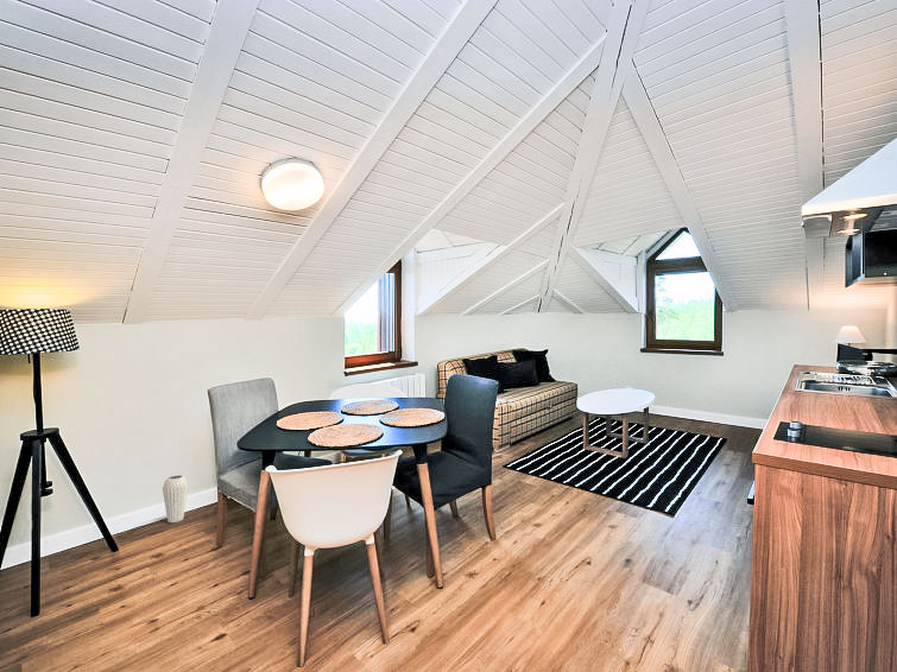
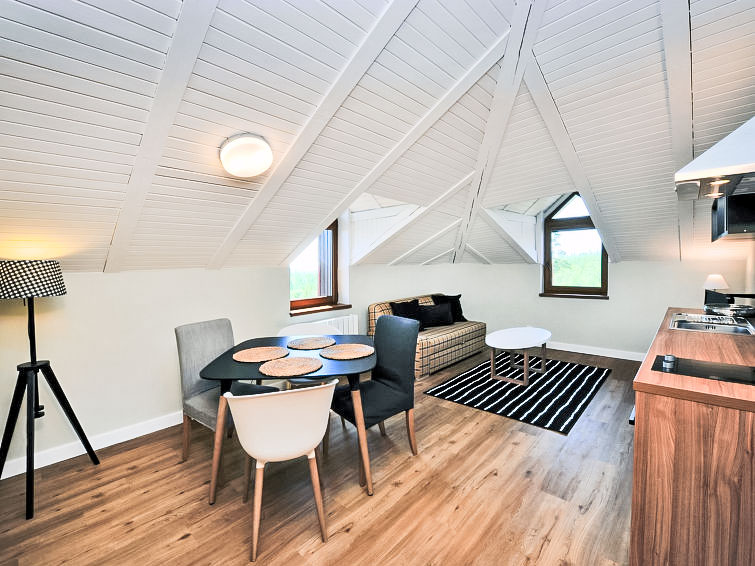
- vase [162,474,189,524]
